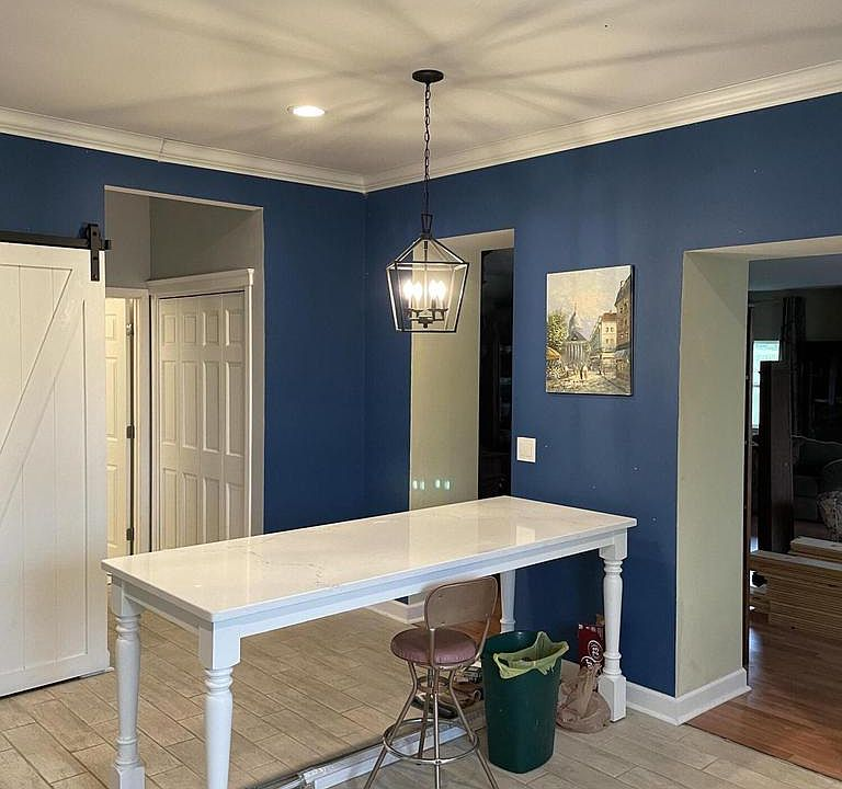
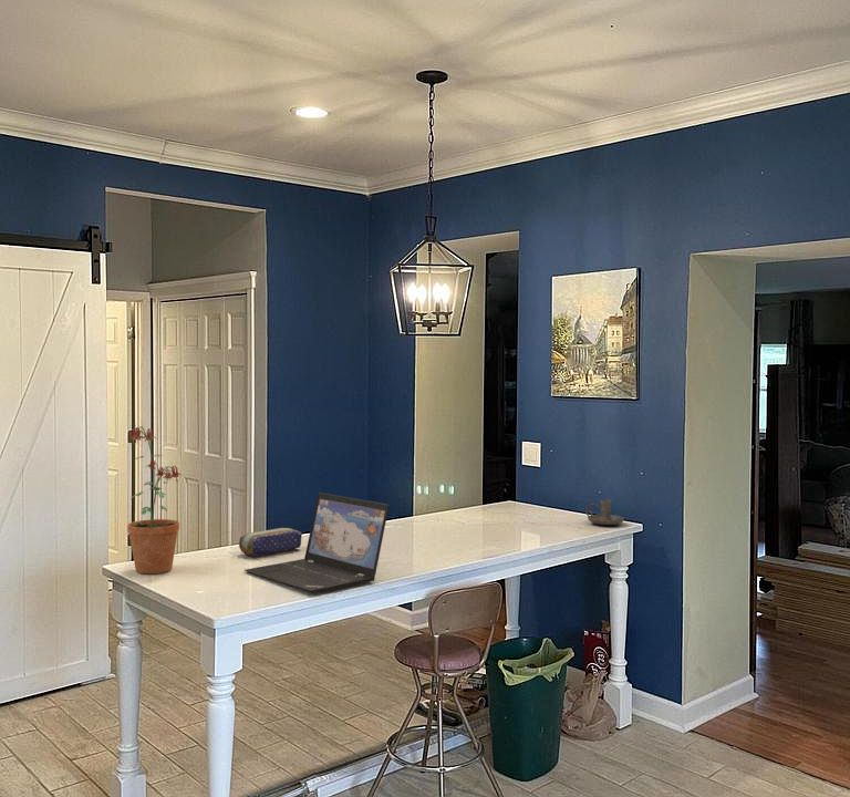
+ pencil case [238,527,303,557]
+ candle holder [584,499,625,526]
+ laptop [243,491,391,594]
+ potted plant [126,425,184,575]
